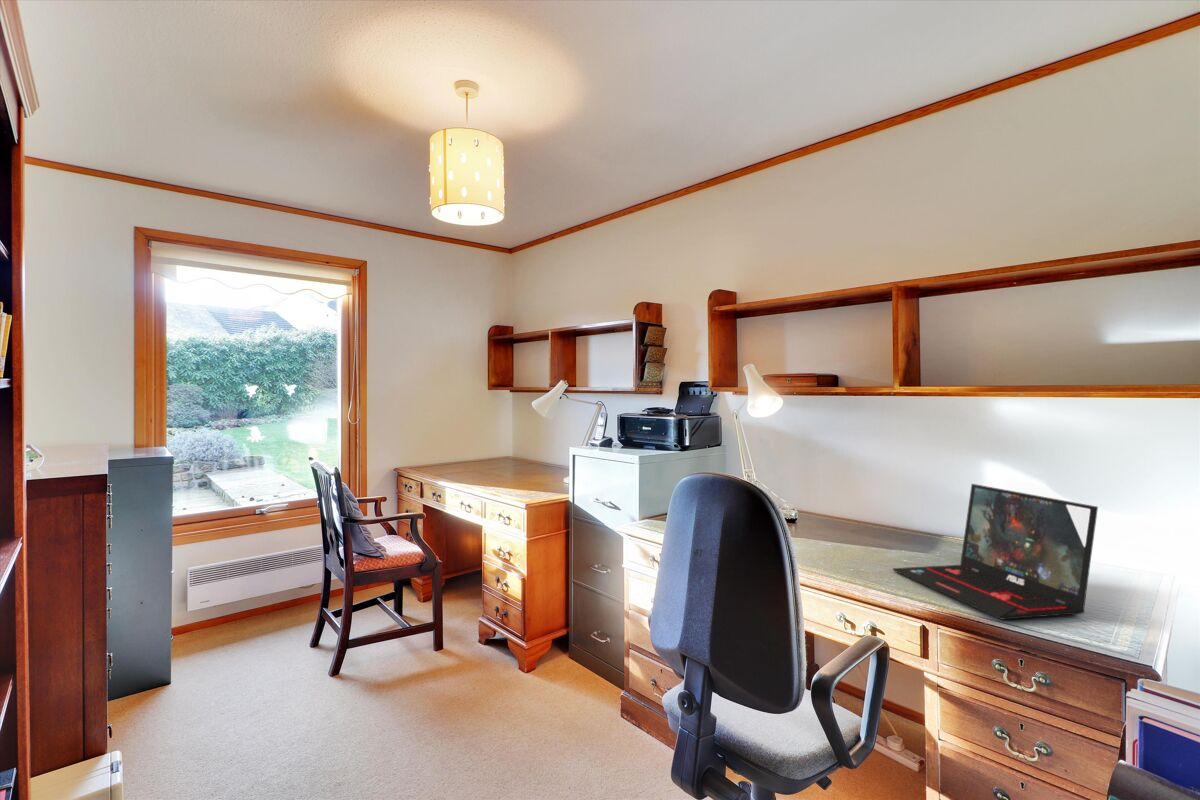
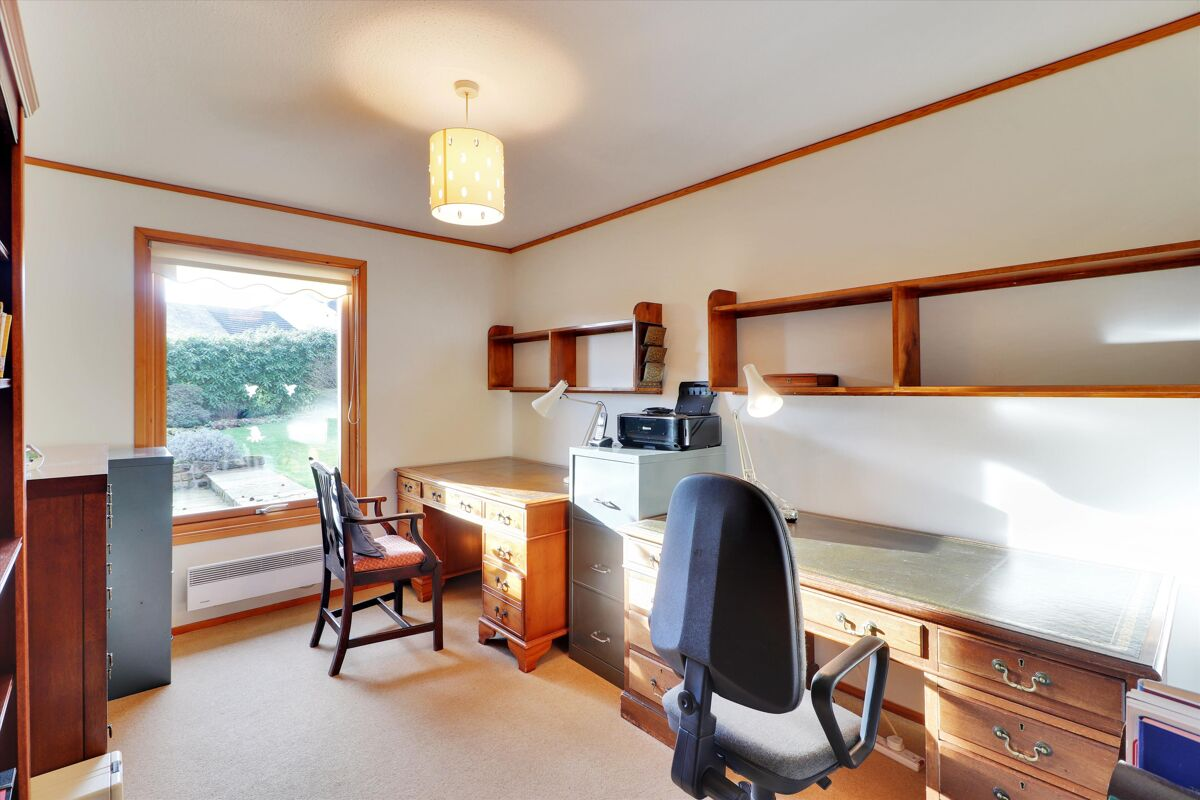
- laptop [892,483,1099,621]
